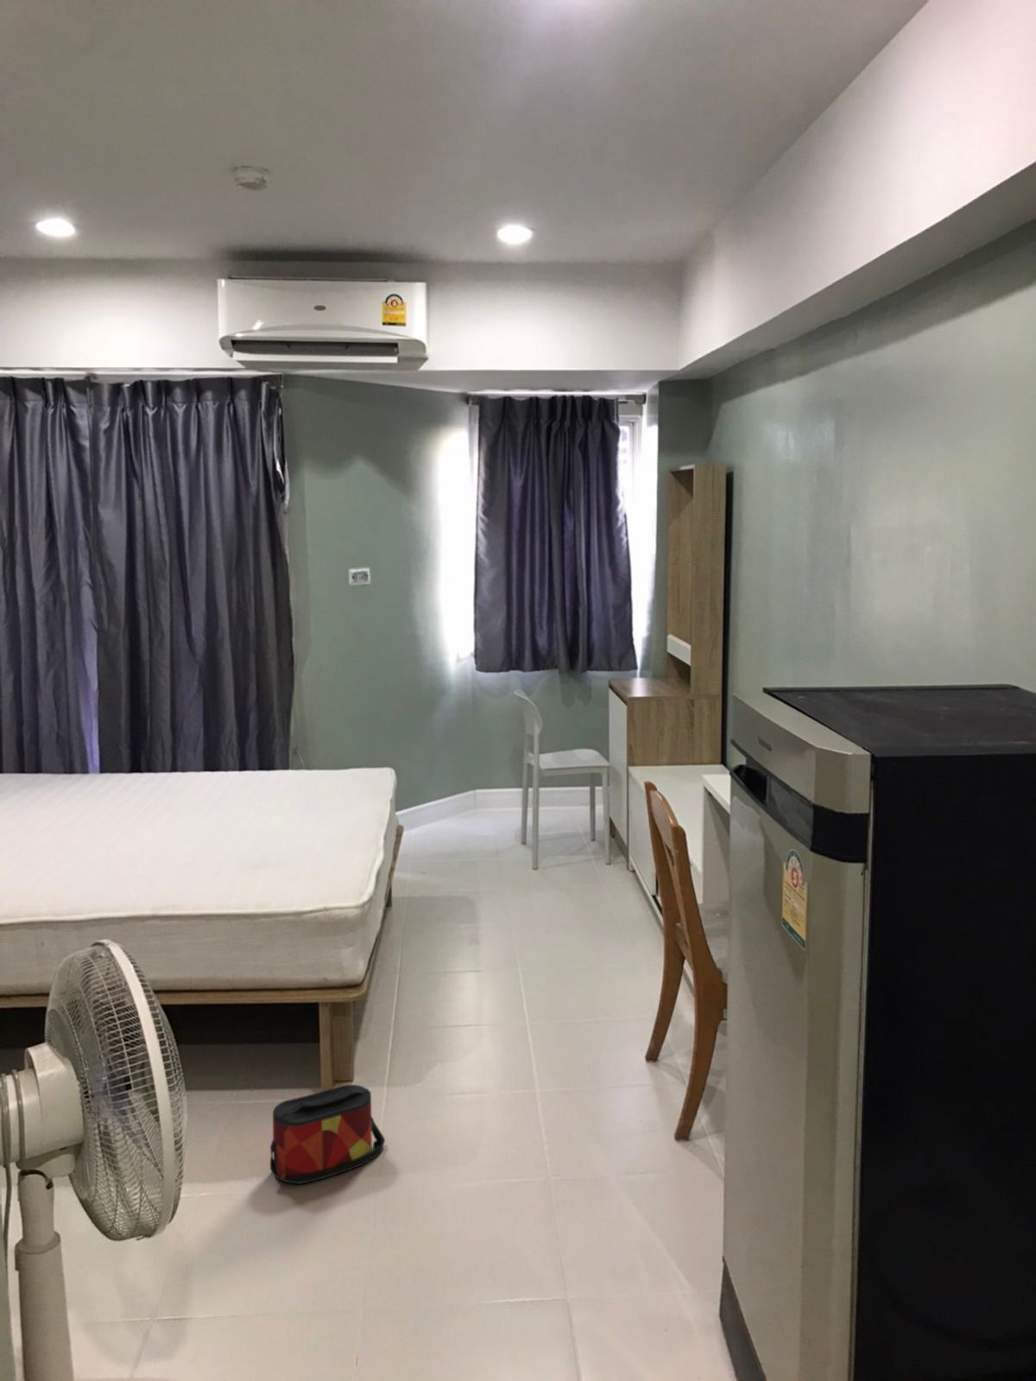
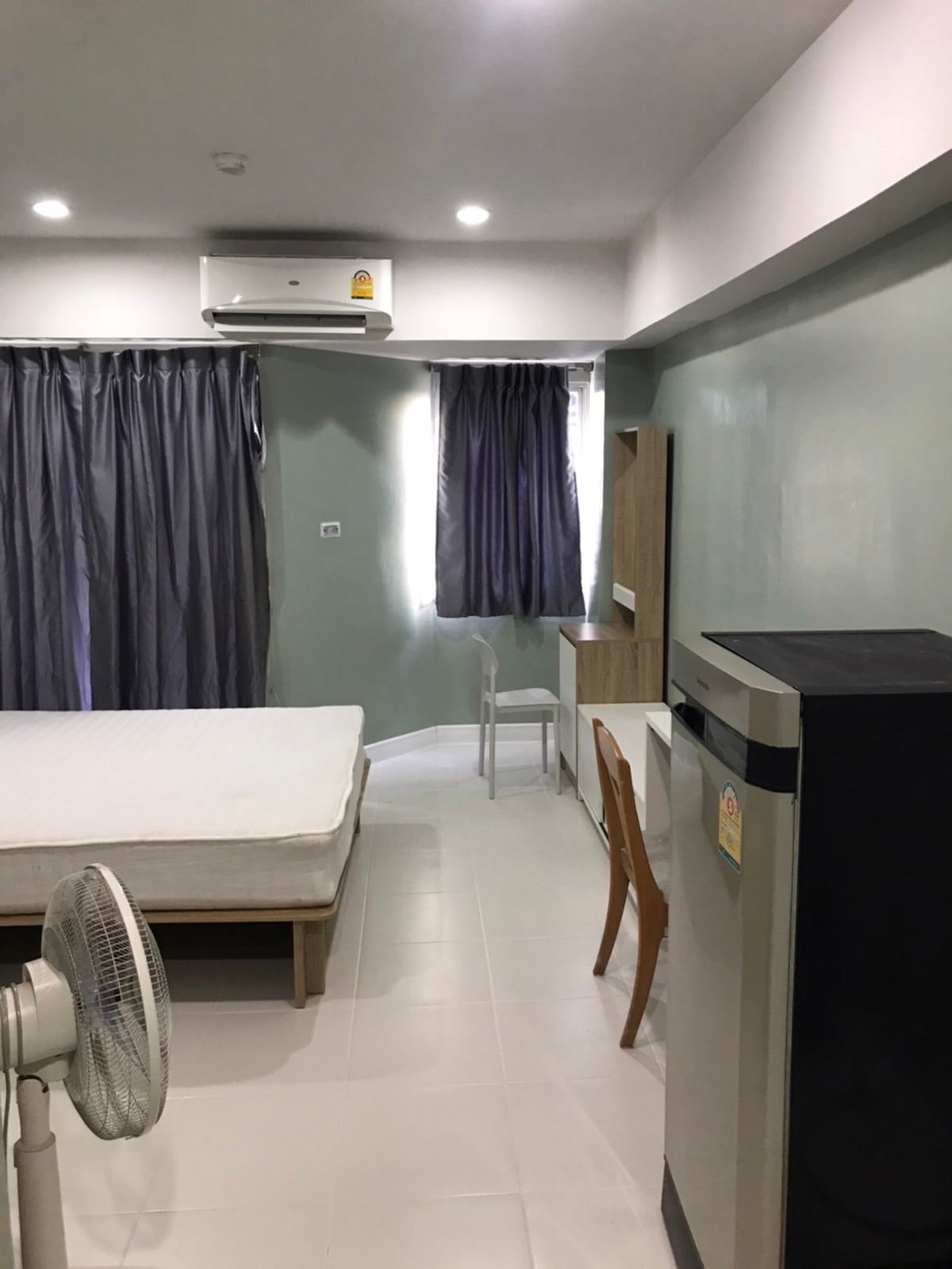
- bag [270,1084,386,1185]
